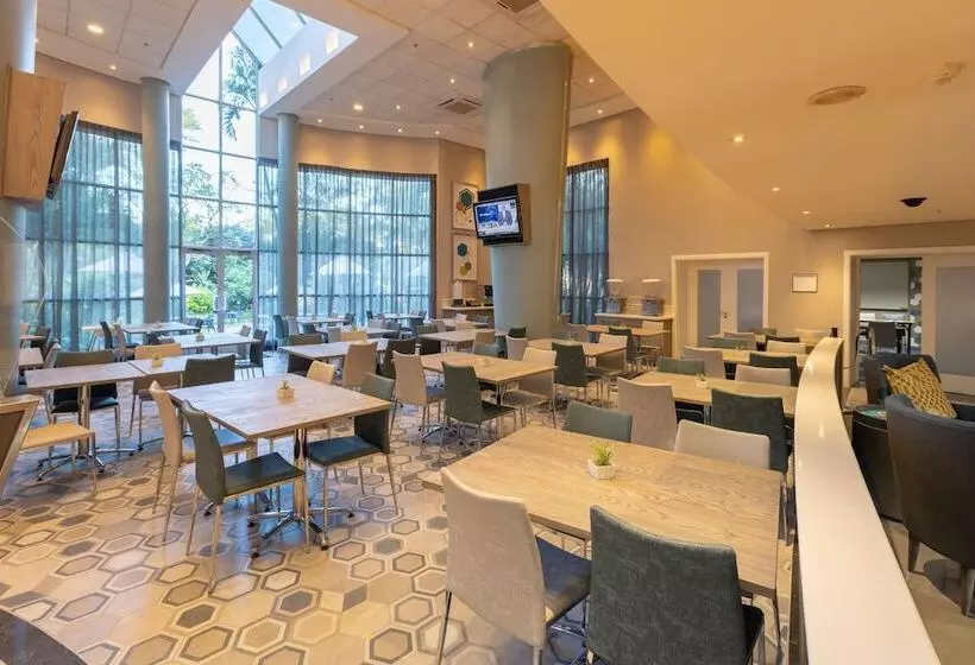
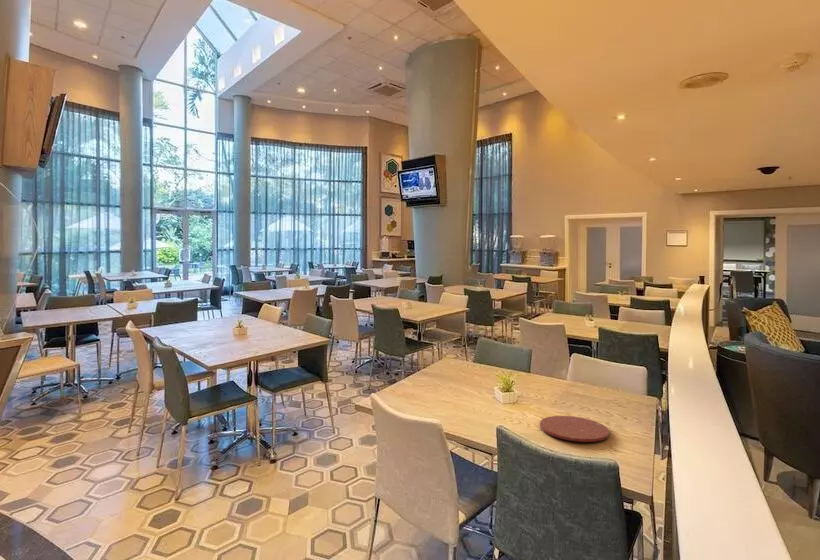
+ plate [539,415,610,443]
